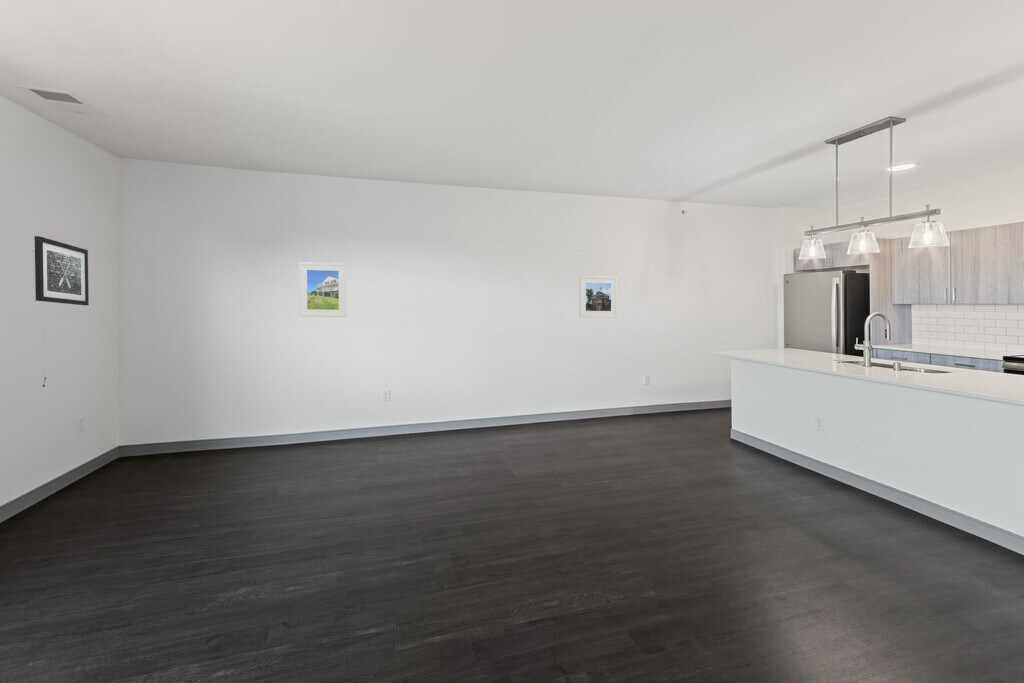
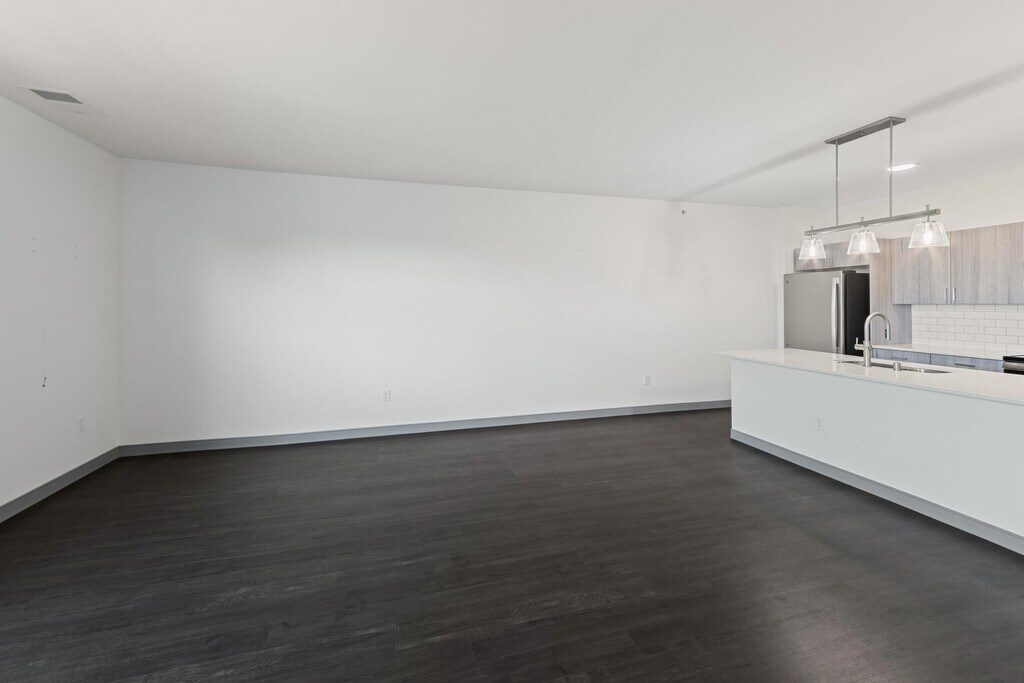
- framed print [298,261,347,318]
- wall art [34,235,90,306]
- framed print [578,275,618,319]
